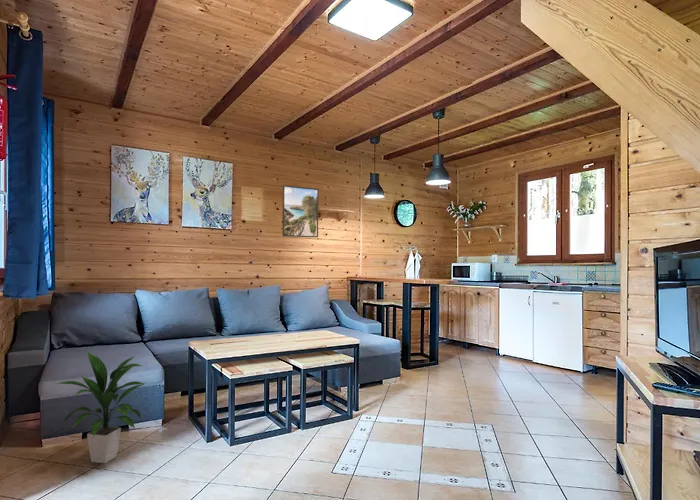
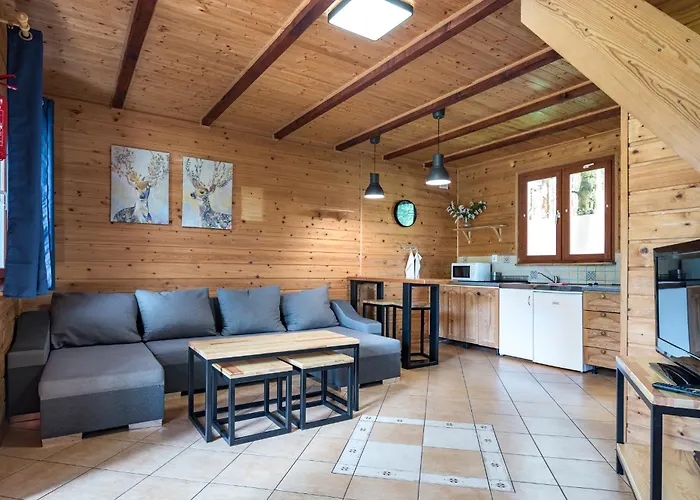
- indoor plant [56,349,146,464]
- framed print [281,185,319,238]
